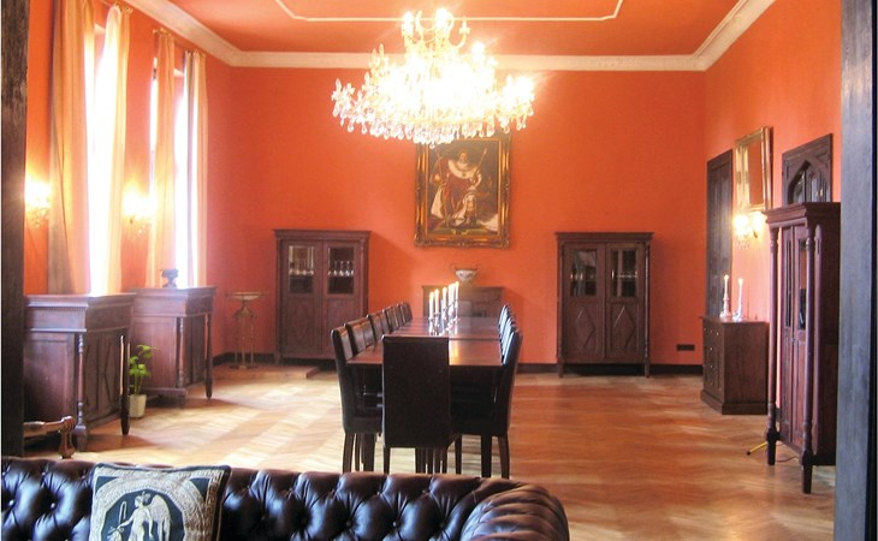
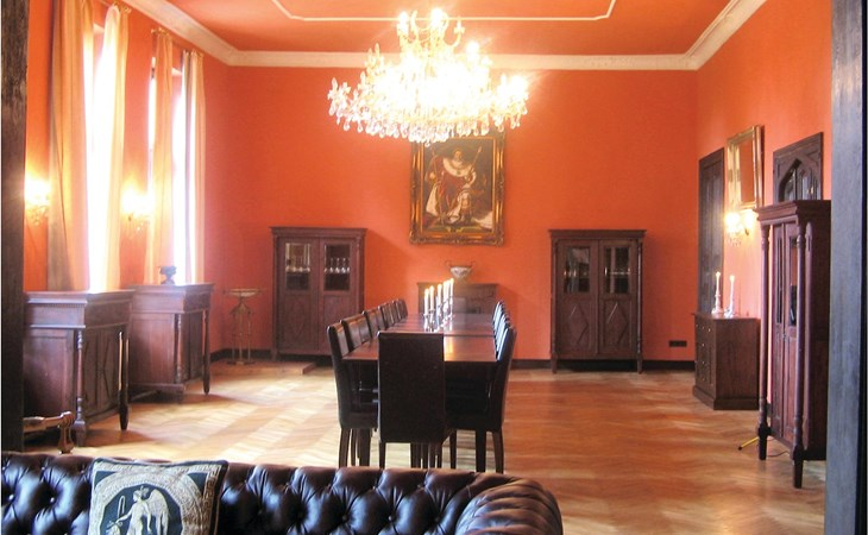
- house plant [129,344,162,418]
